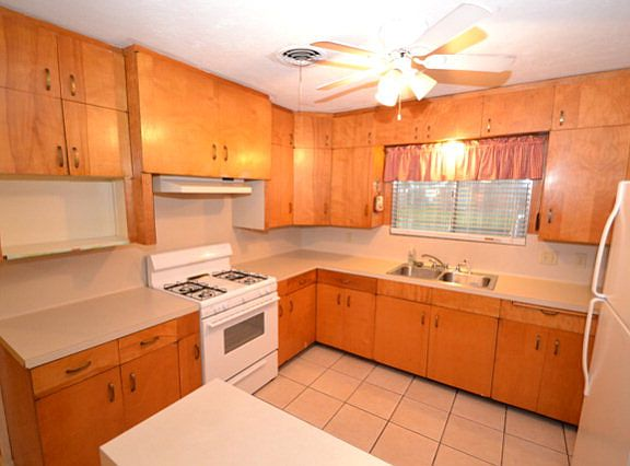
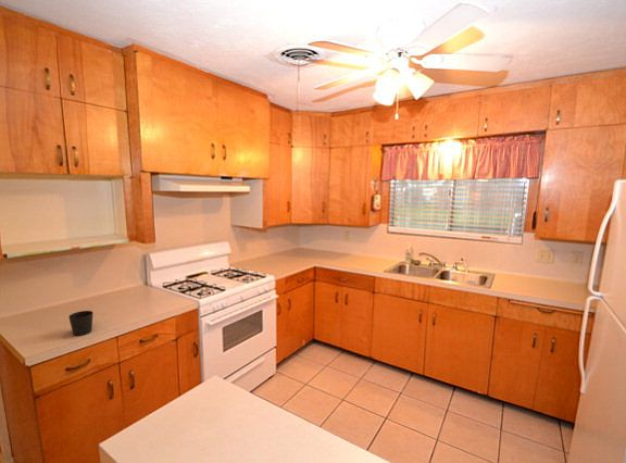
+ cup [67,310,93,337]
